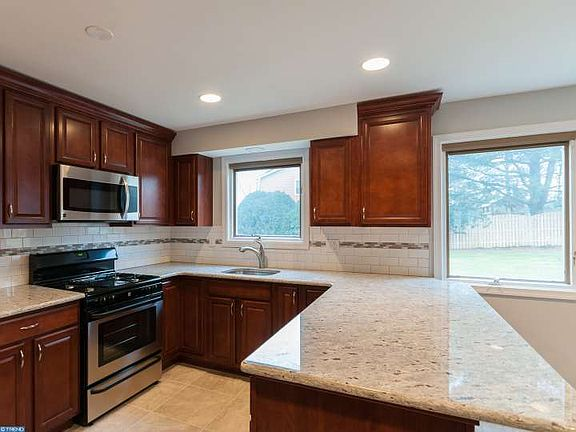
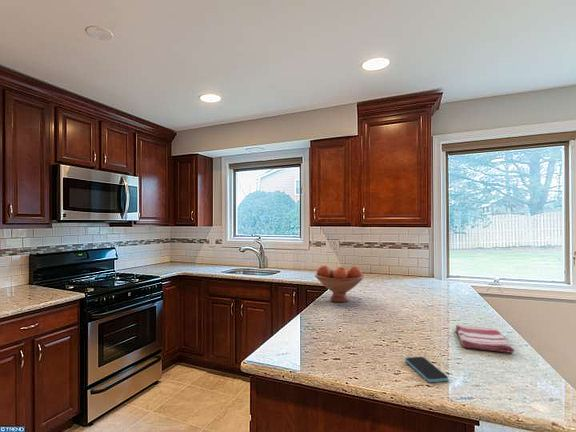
+ smartphone [404,356,449,383]
+ fruit bowl [314,265,365,303]
+ dish towel [455,323,515,354]
